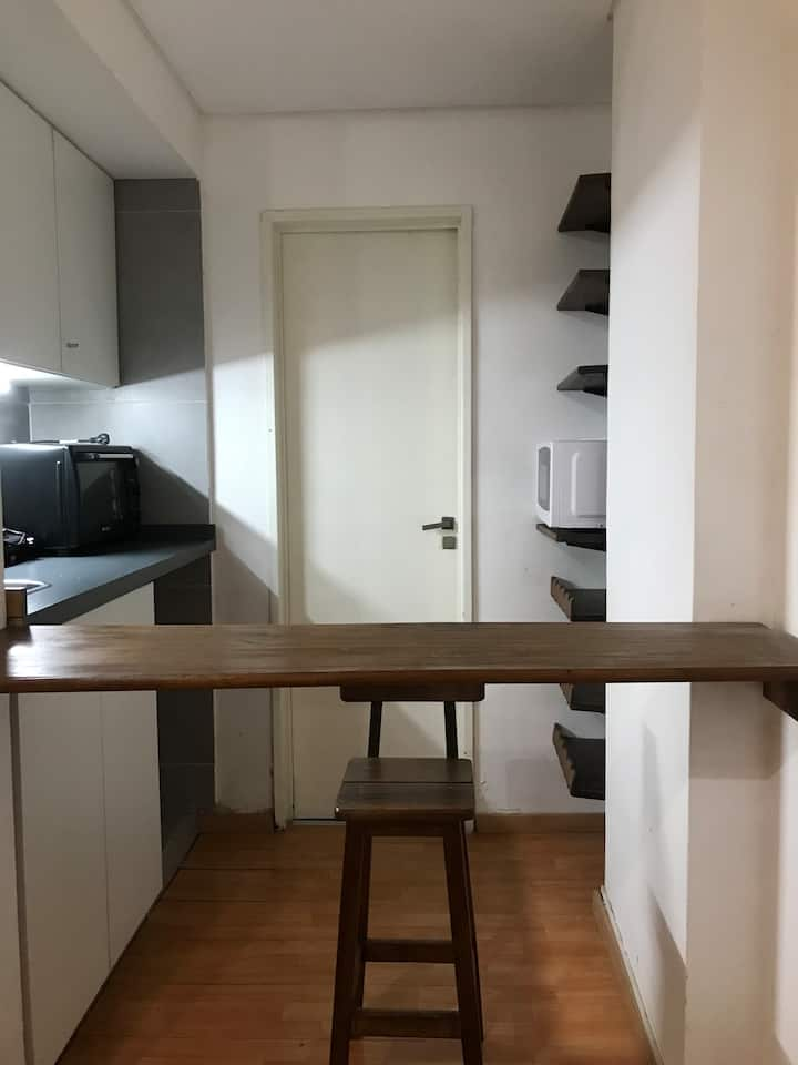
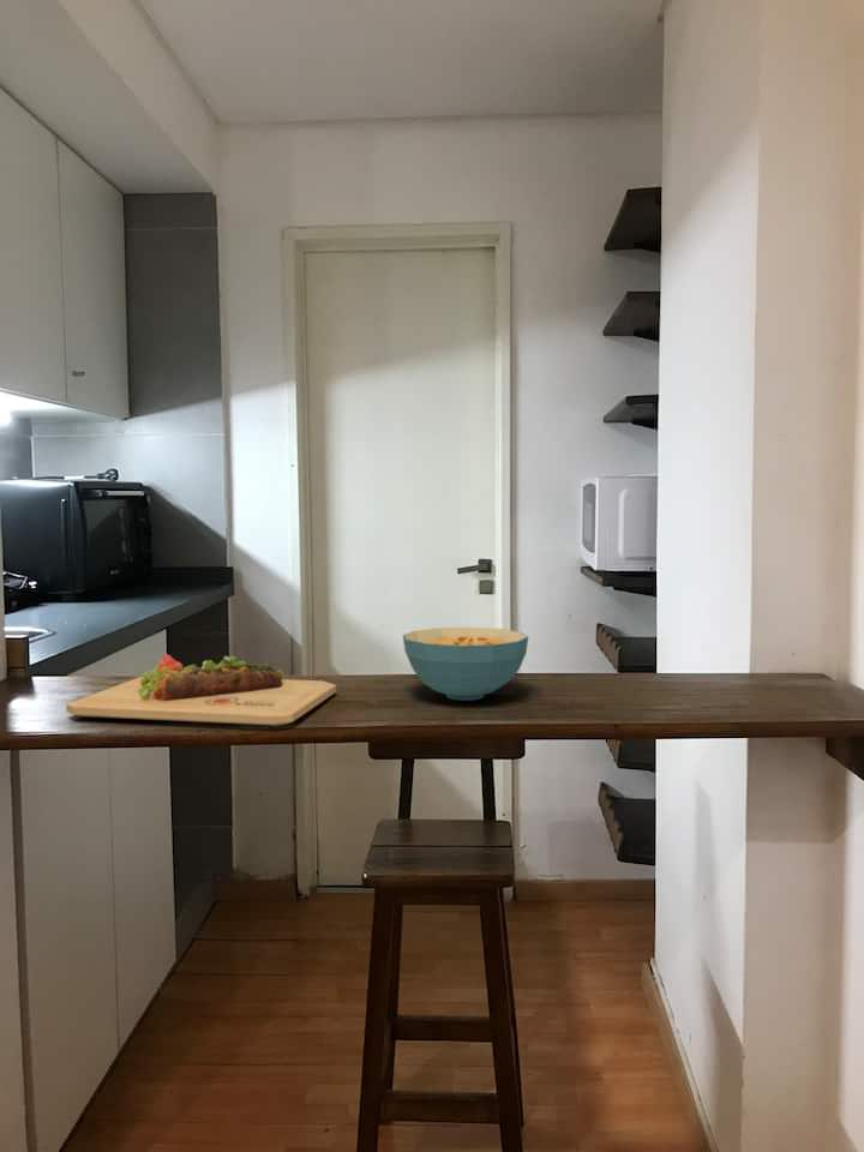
+ cereal bowl [402,626,529,702]
+ cutting board [65,653,337,727]
